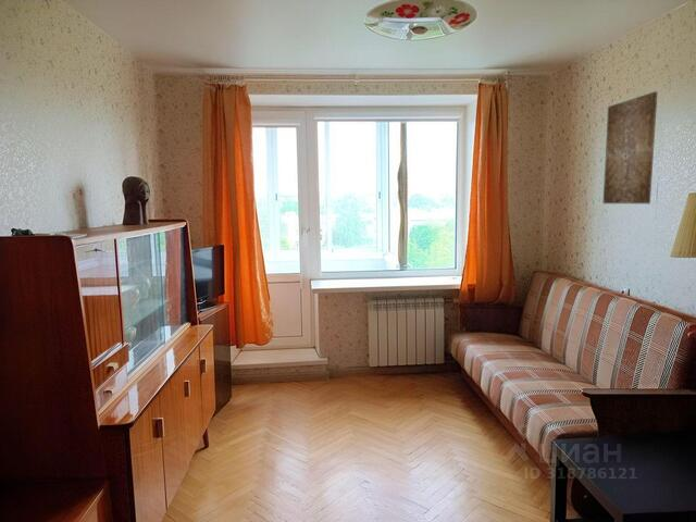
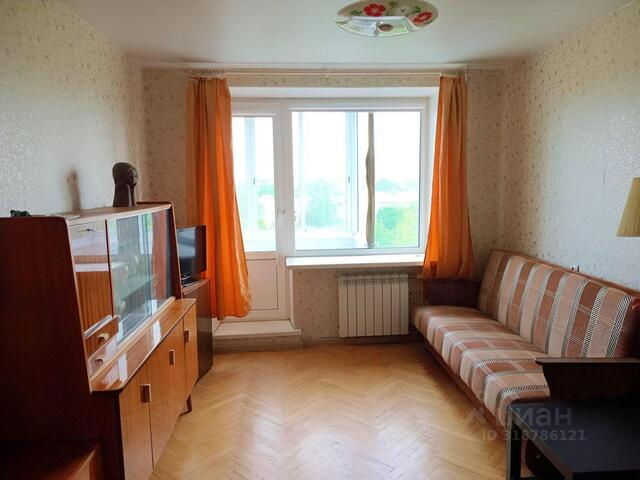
- wall art [602,90,658,204]
